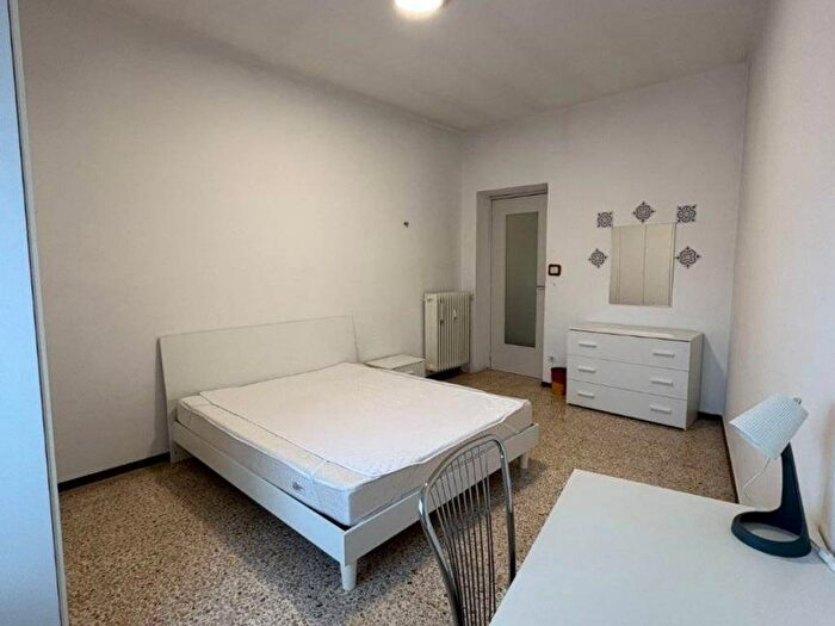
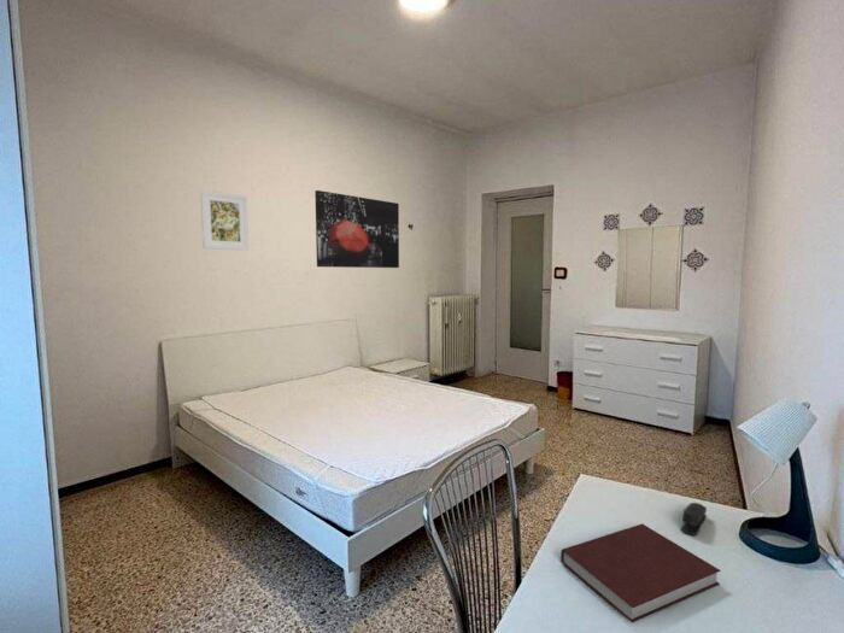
+ stapler [680,502,708,537]
+ notebook [559,522,722,623]
+ wall art [313,189,400,269]
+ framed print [199,189,250,252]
